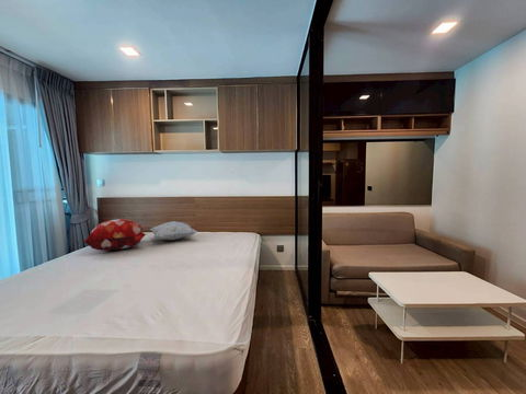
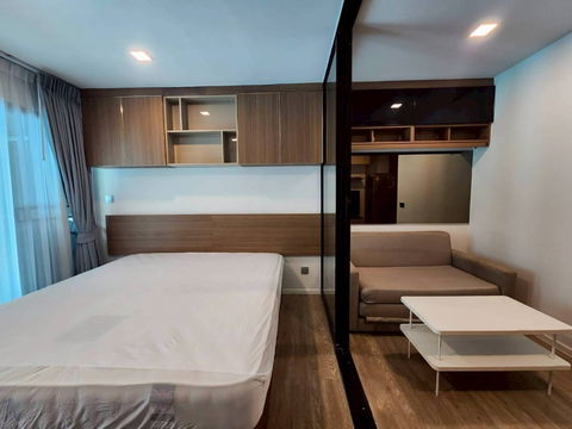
- decorative pillow [149,220,198,241]
- decorative pillow [82,218,147,252]
